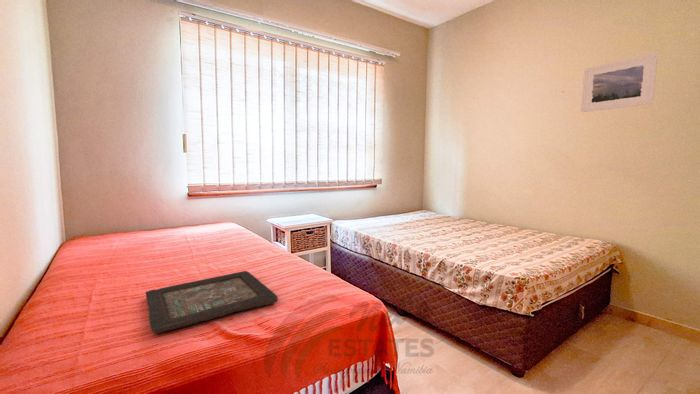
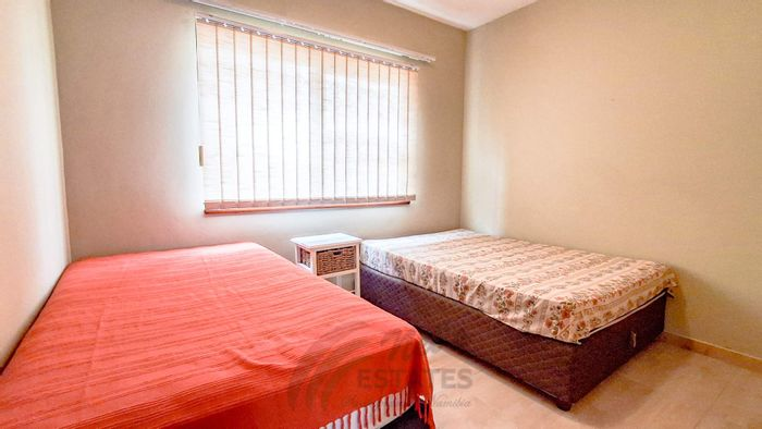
- decorative tray [145,270,279,335]
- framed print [580,52,659,113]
